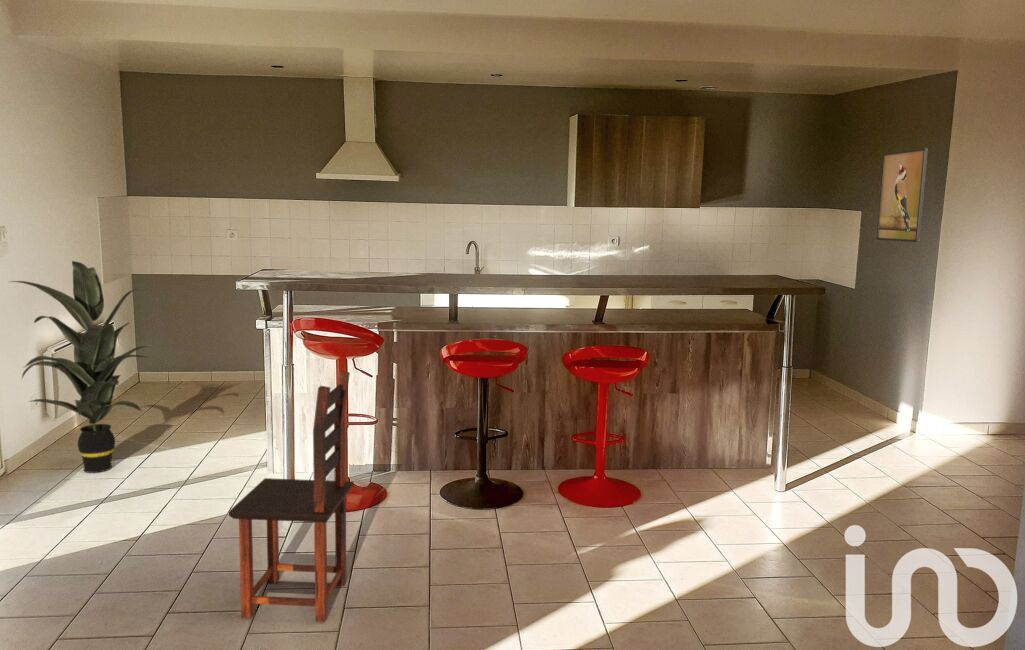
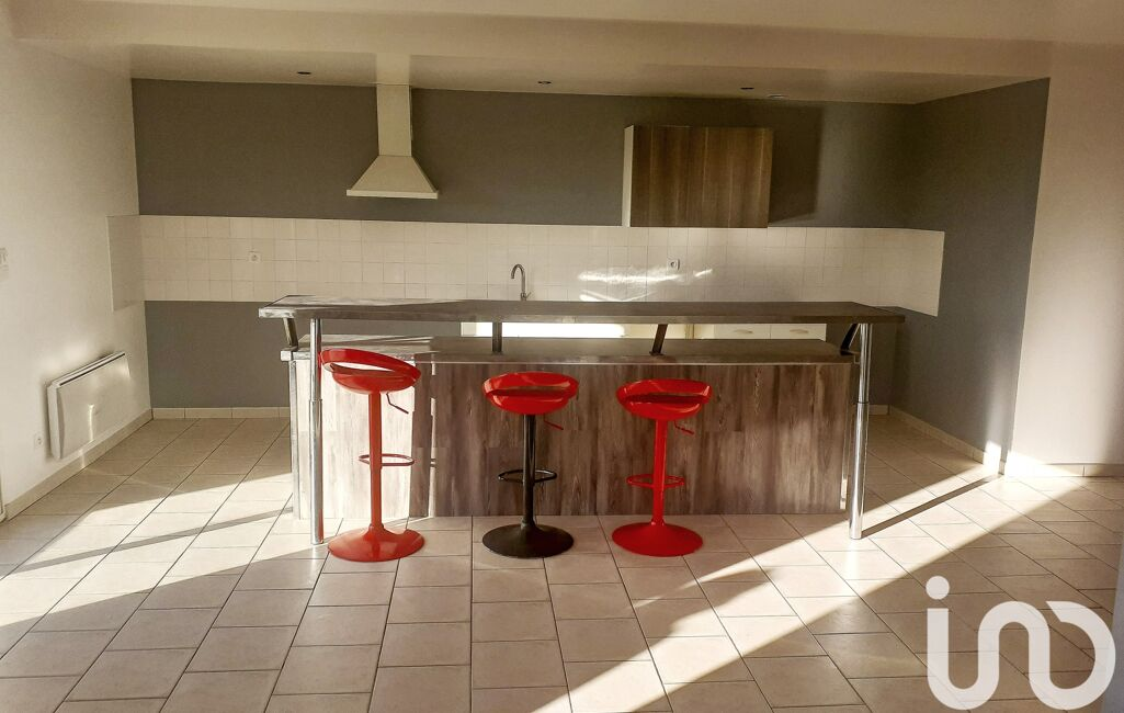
- chair [228,370,355,623]
- indoor plant [9,260,153,474]
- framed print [876,147,929,243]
